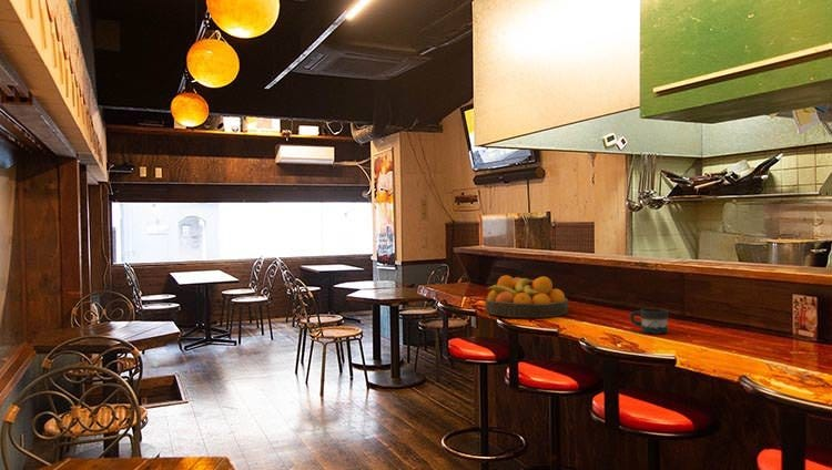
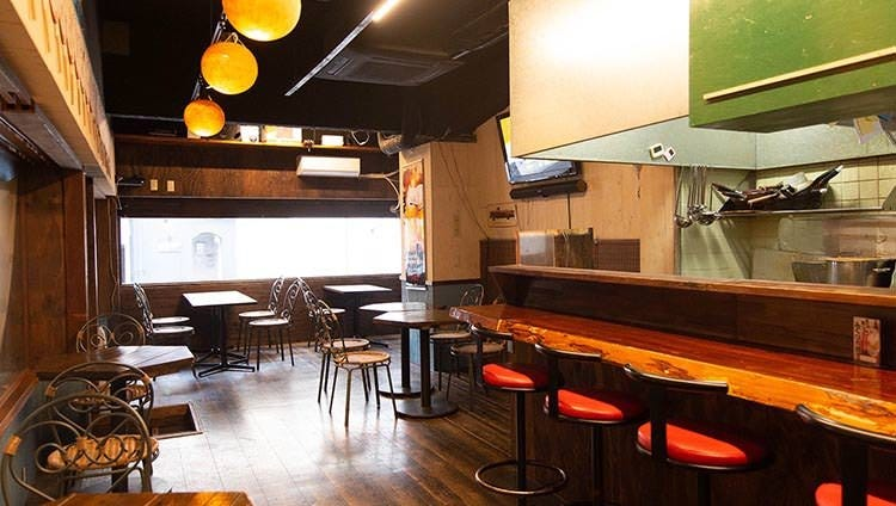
- mug [629,307,669,335]
- fruit bowl [484,275,569,318]
